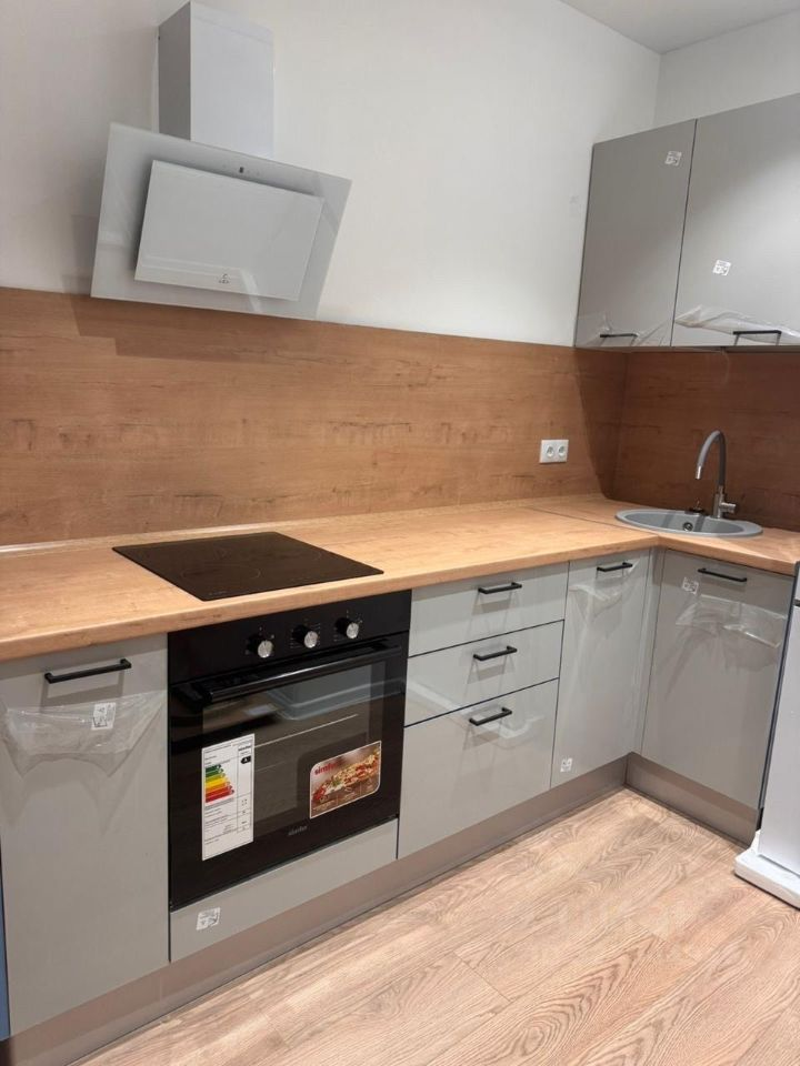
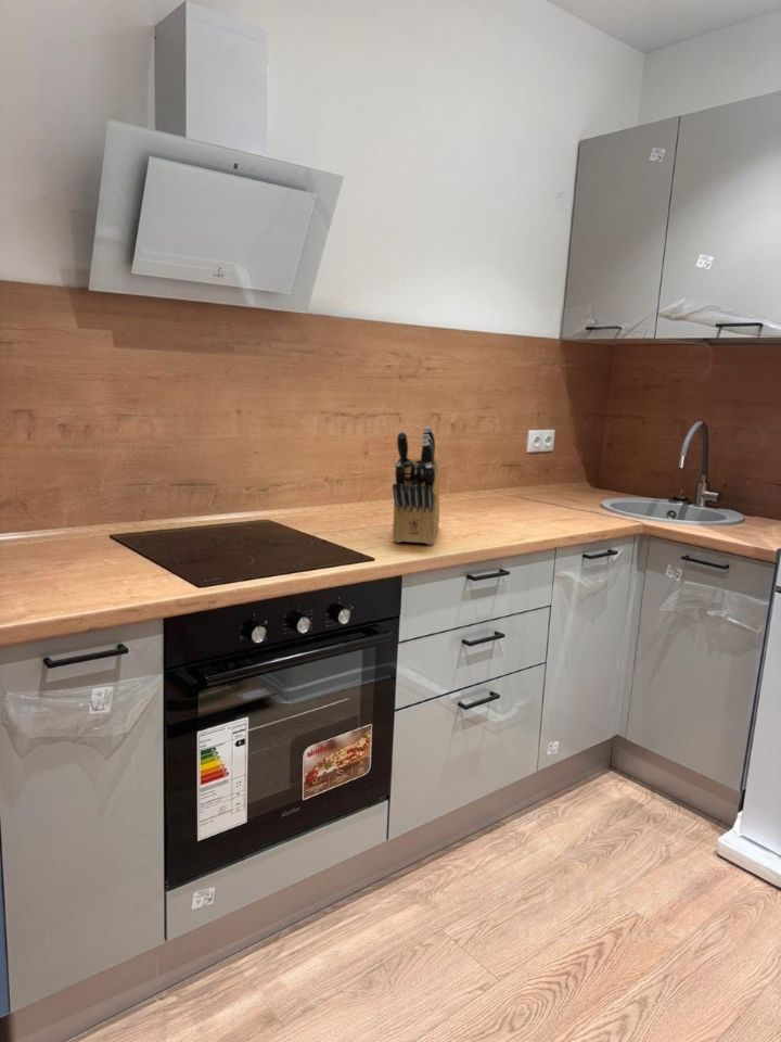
+ knife block [392,427,440,545]
